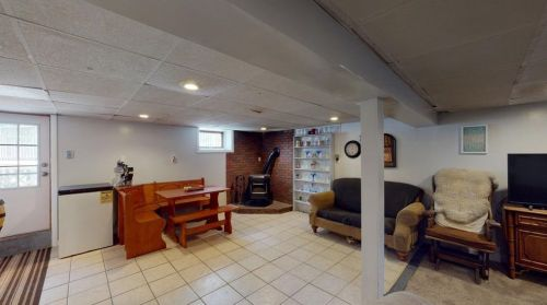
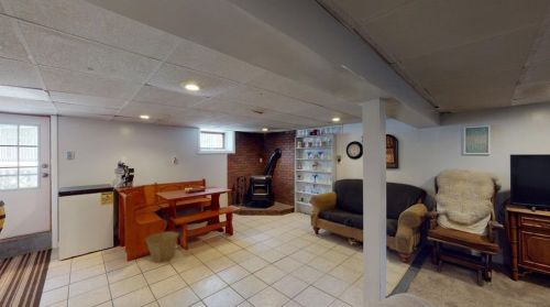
+ basket [144,230,180,264]
